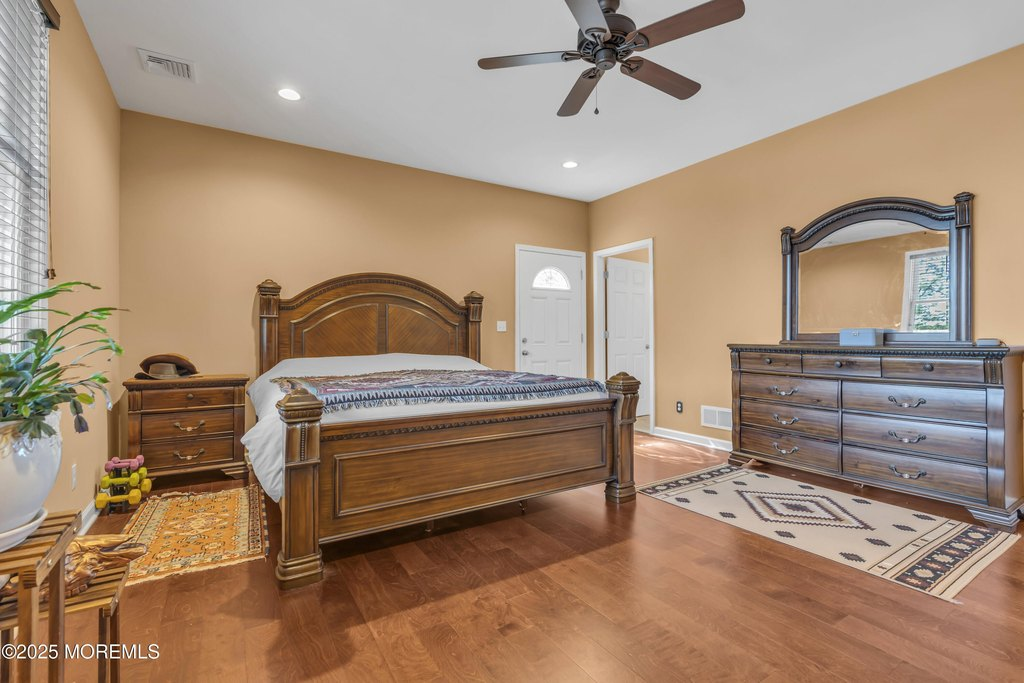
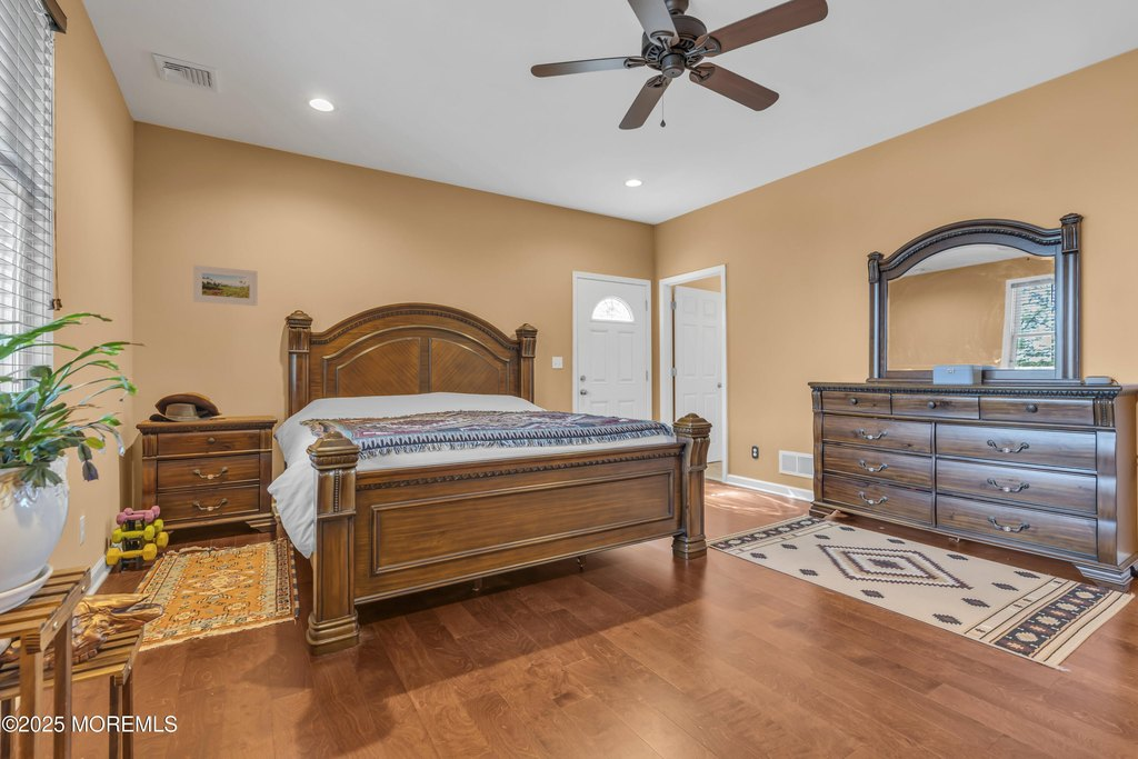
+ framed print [192,264,259,307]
